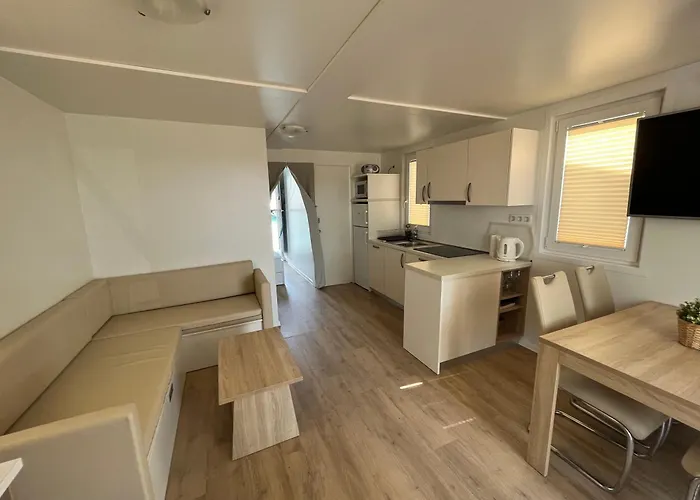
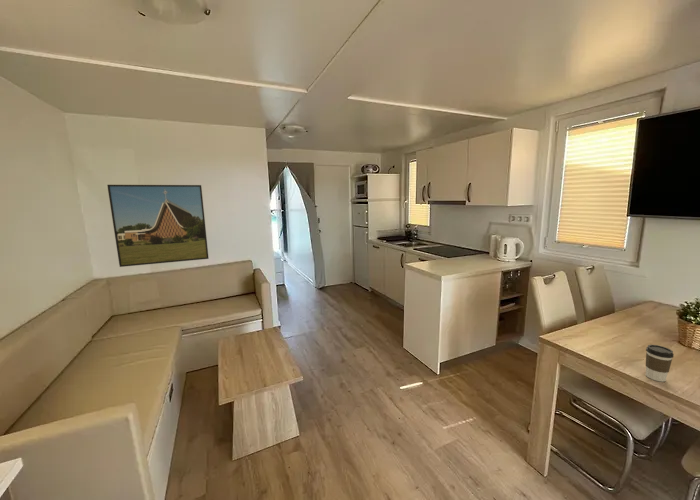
+ coffee cup [645,344,675,383]
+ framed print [106,184,210,268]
